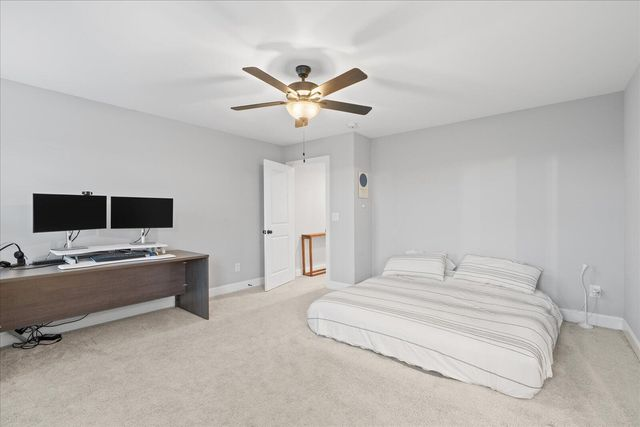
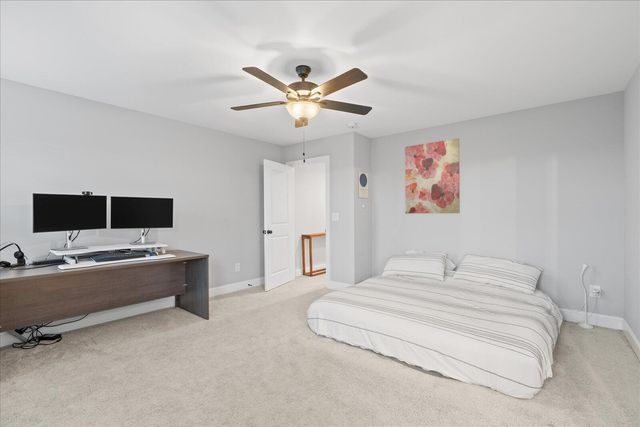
+ wall art [404,137,461,215]
